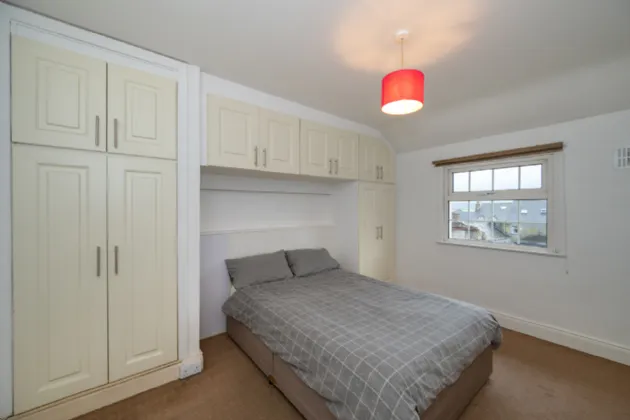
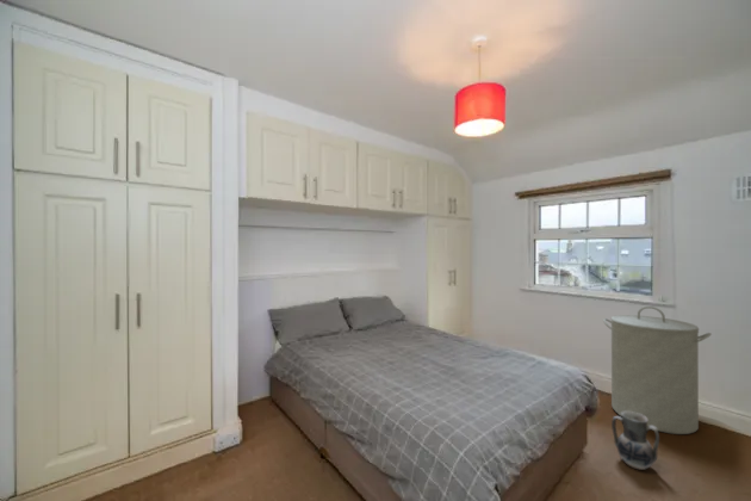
+ ceramic jug [610,412,660,471]
+ laundry hamper [602,305,713,435]
